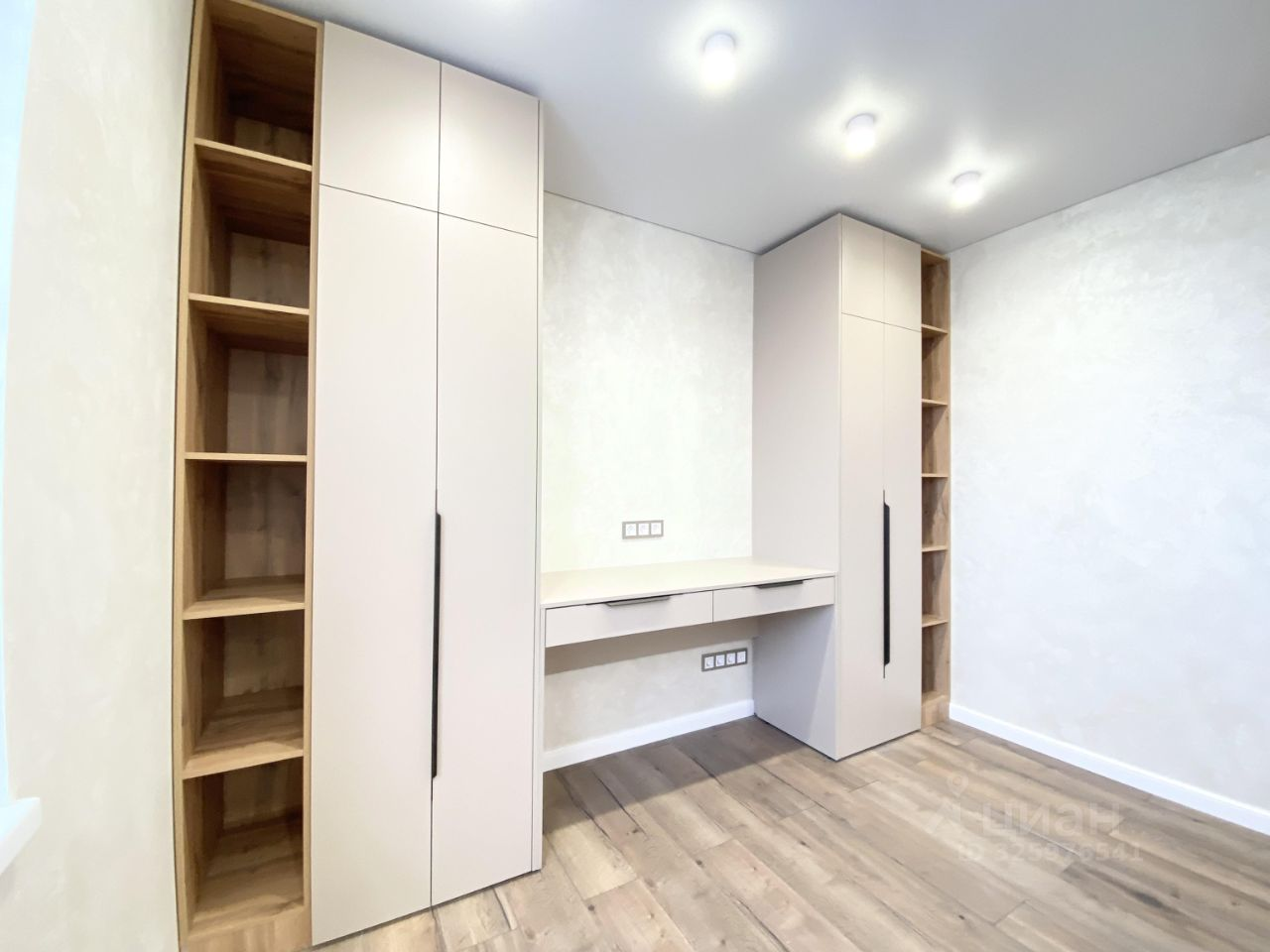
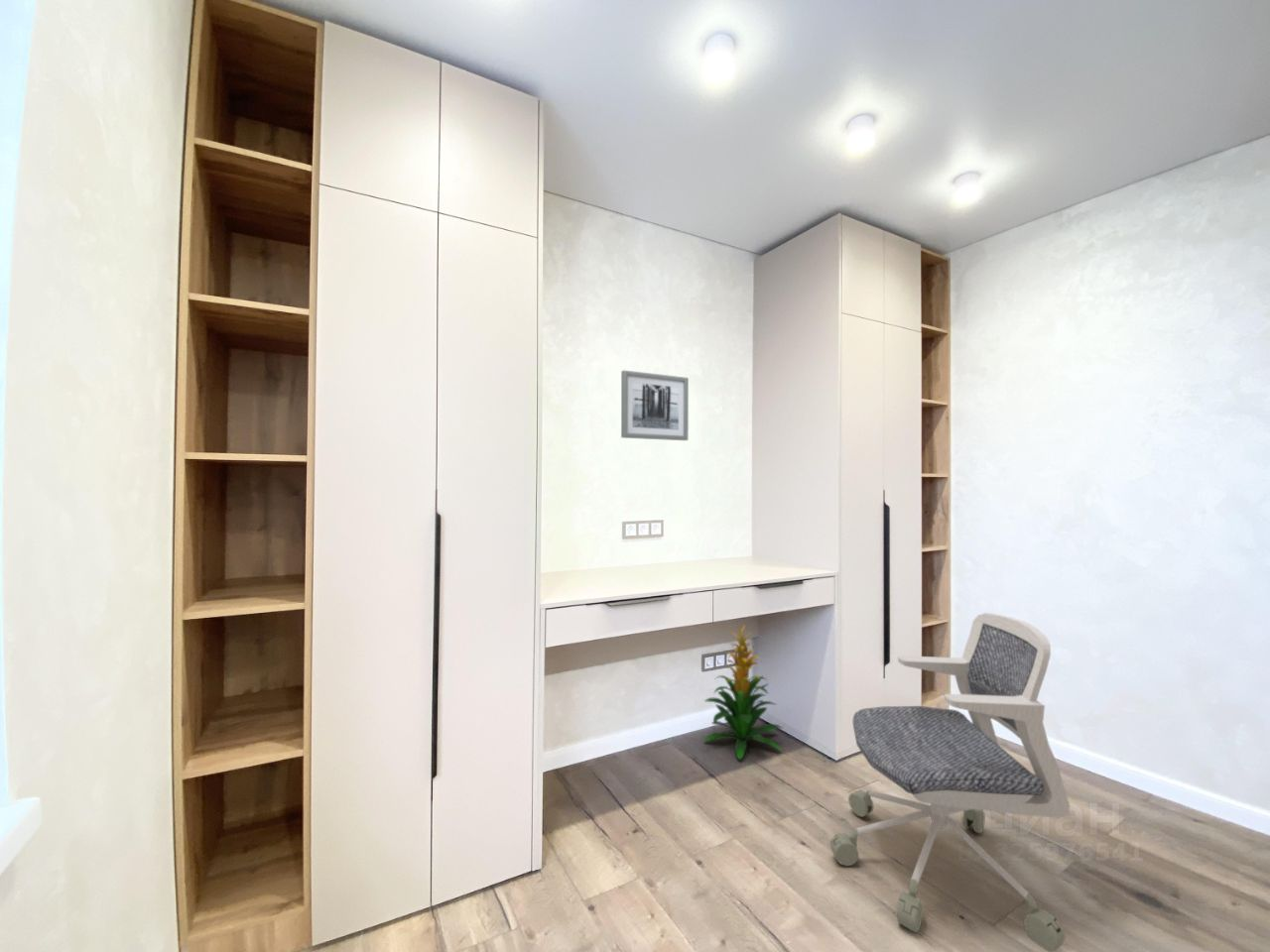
+ office chair [829,612,1071,952]
+ indoor plant [702,624,783,761]
+ wall art [620,369,690,441]
